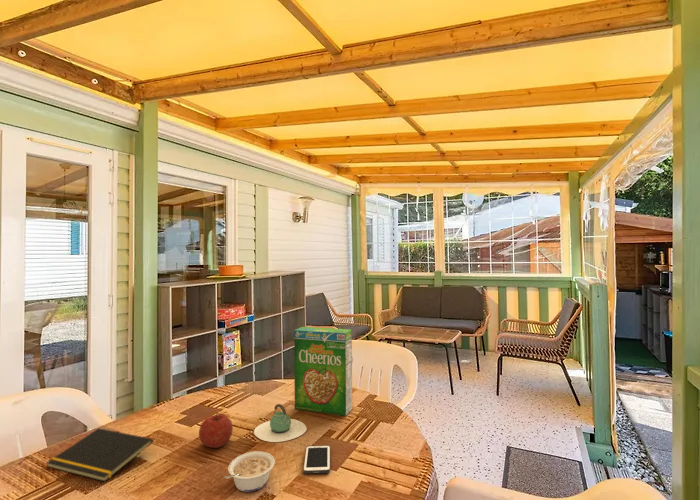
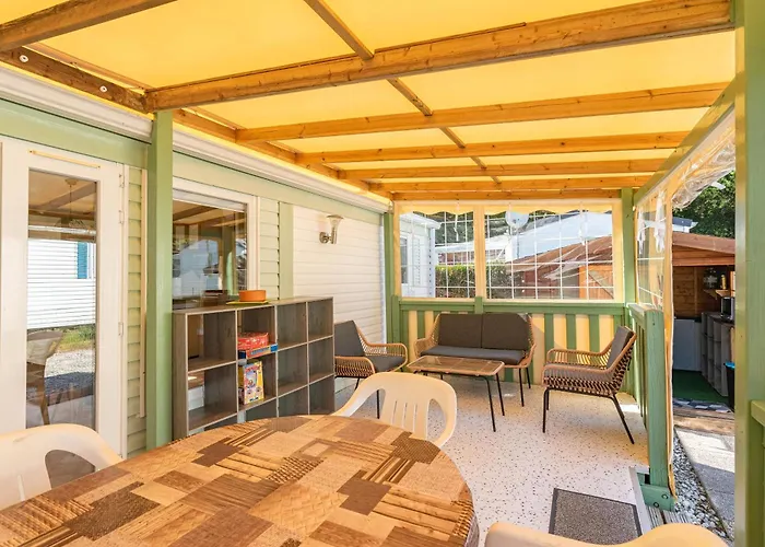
- teapot [253,403,307,443]
- notepad [46,427,154,483]
- cell phone [302,444,331,475]
- fruit [198,413,234,449]
- legume [223,450,276,493]
- cereal box [293,326,353,417]
